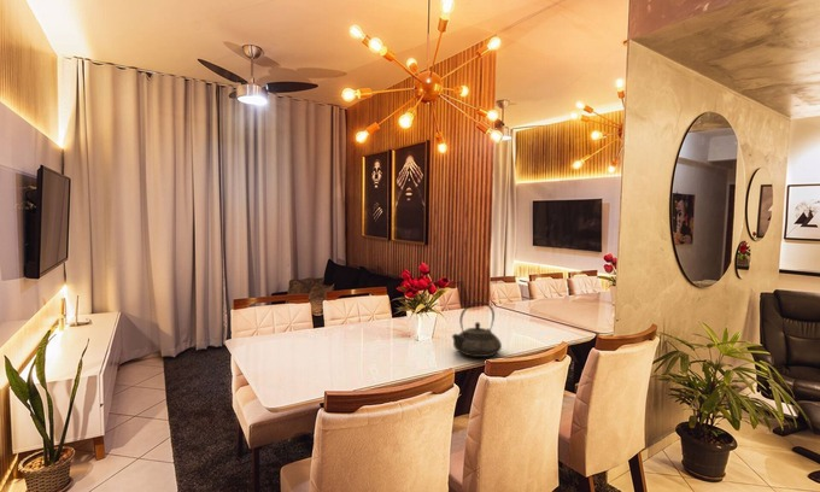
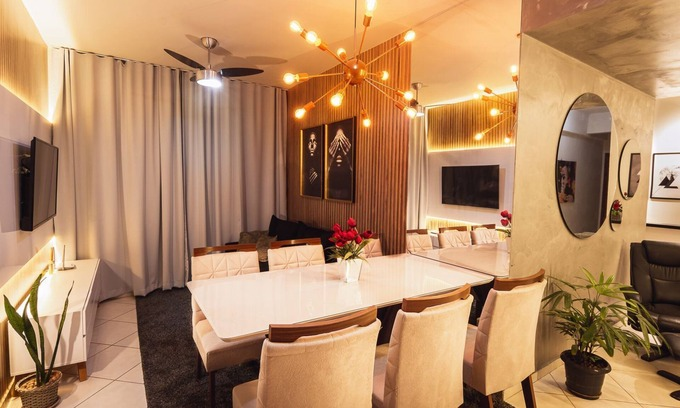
- teapot [451,301,503,358]
